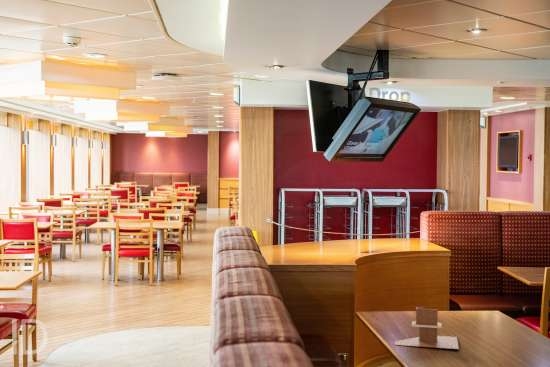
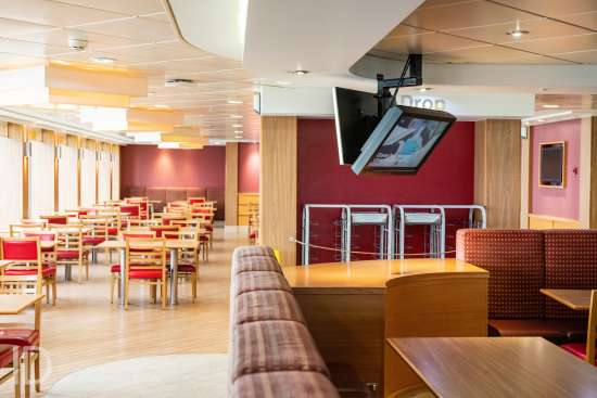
- napkin holder [394,306,459,350]
